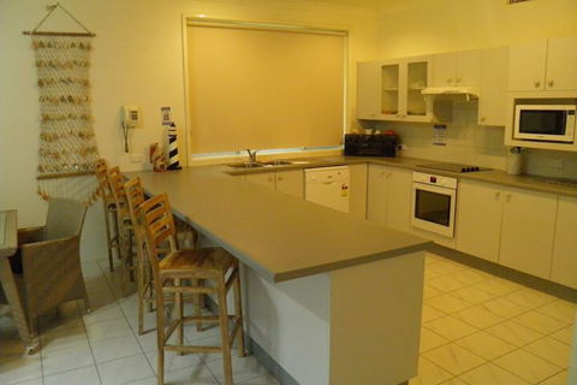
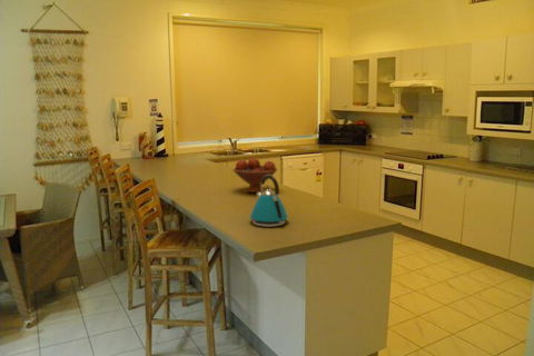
+ fruit bowl [233,157,278,194]
+ kettle [249,175,289,228]
